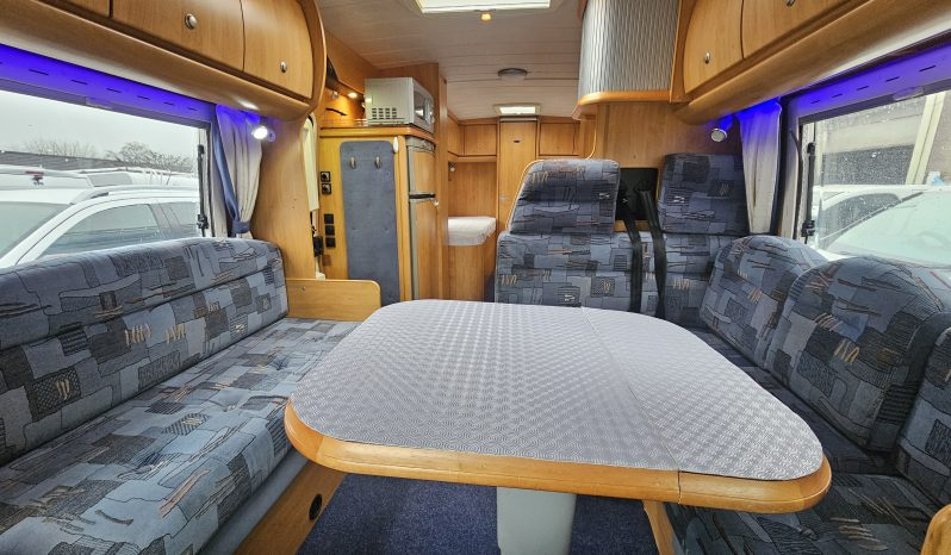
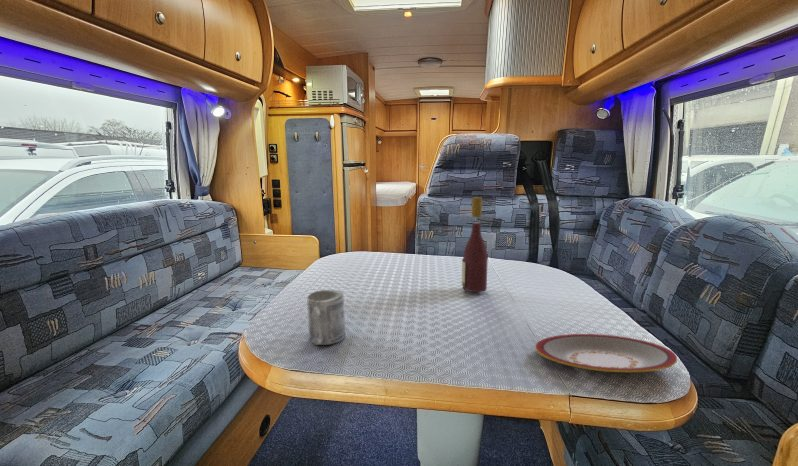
+ wine bottle [461,196,489,293]
+ plate [534,333,678,373]
+ mug [306,288,346,346]
